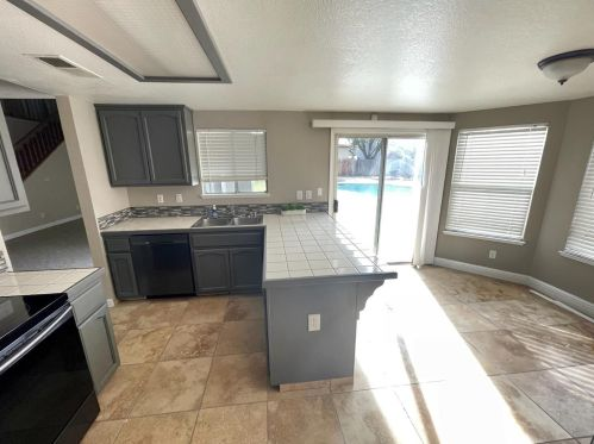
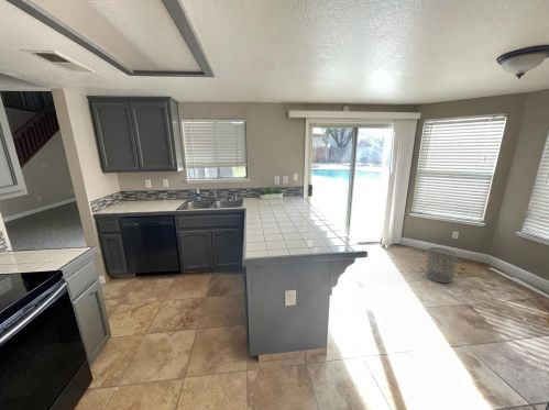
+ waste bin [425,246,459,284]
